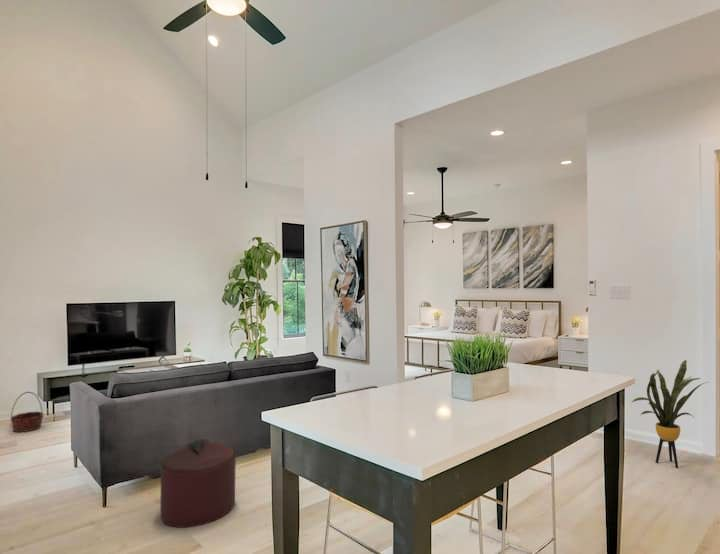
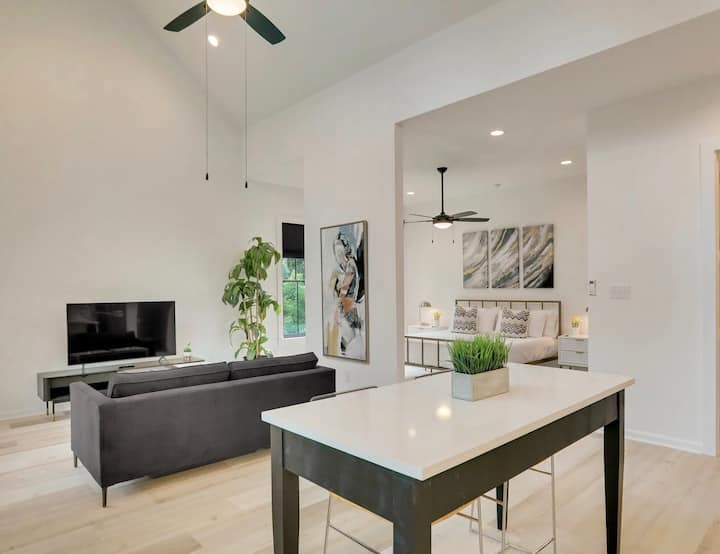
- basket [9,391,45,433]
- ottoman [160,438,237,529]
- house plant [630,359,708,469]
